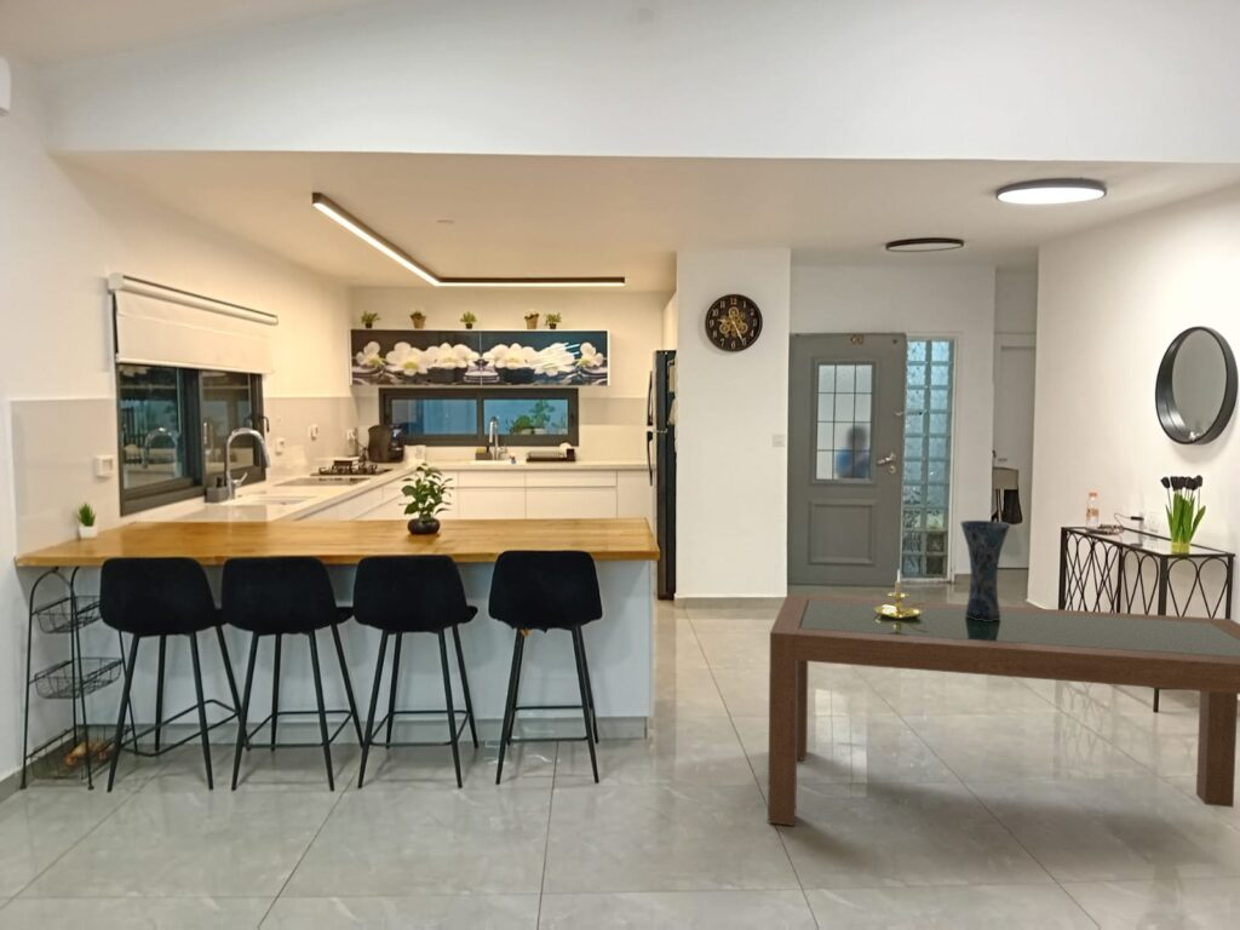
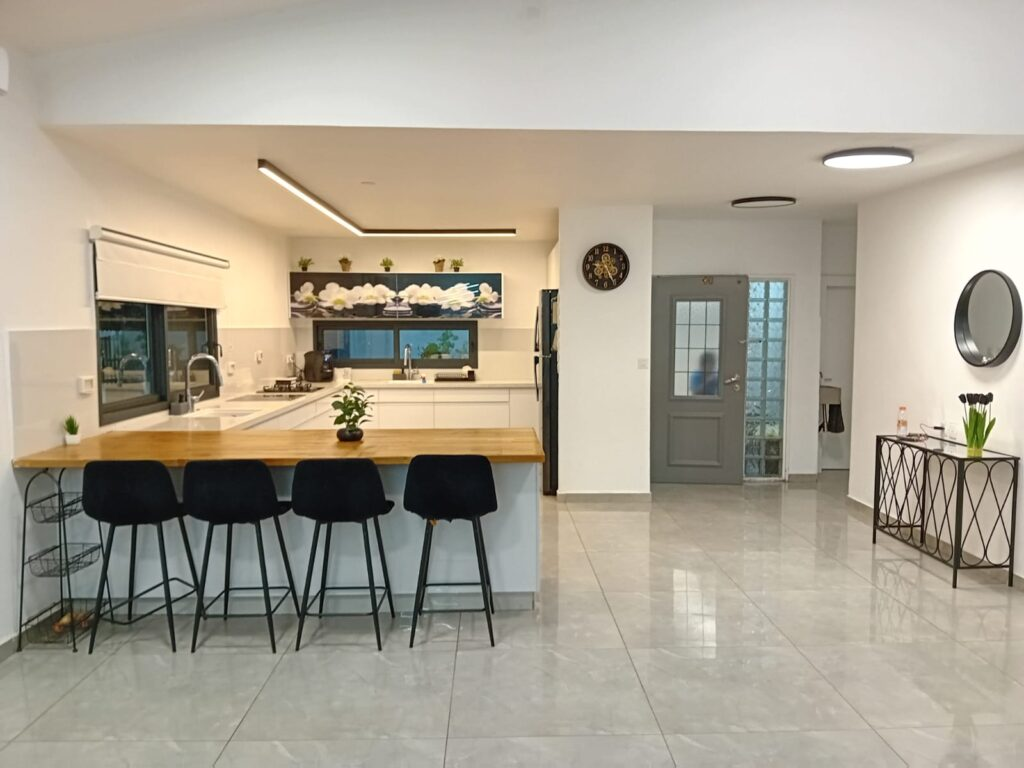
- candle holder [874,568,928,619]
- dining table [767,593,1240,827]
- vase [959,519,1011,621]
